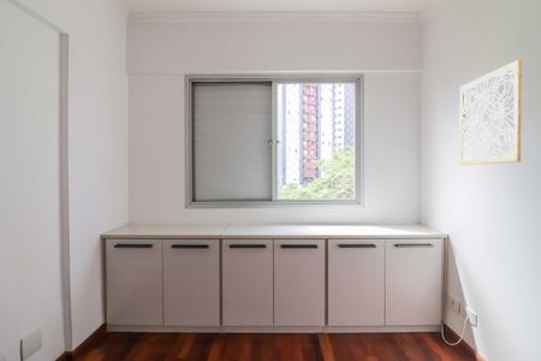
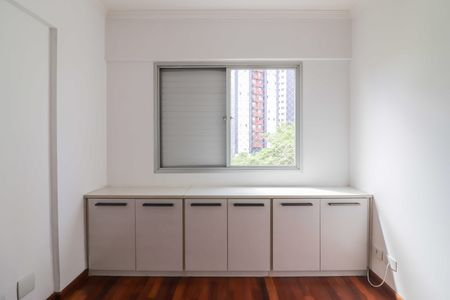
- wall art [458,58,523,166]
